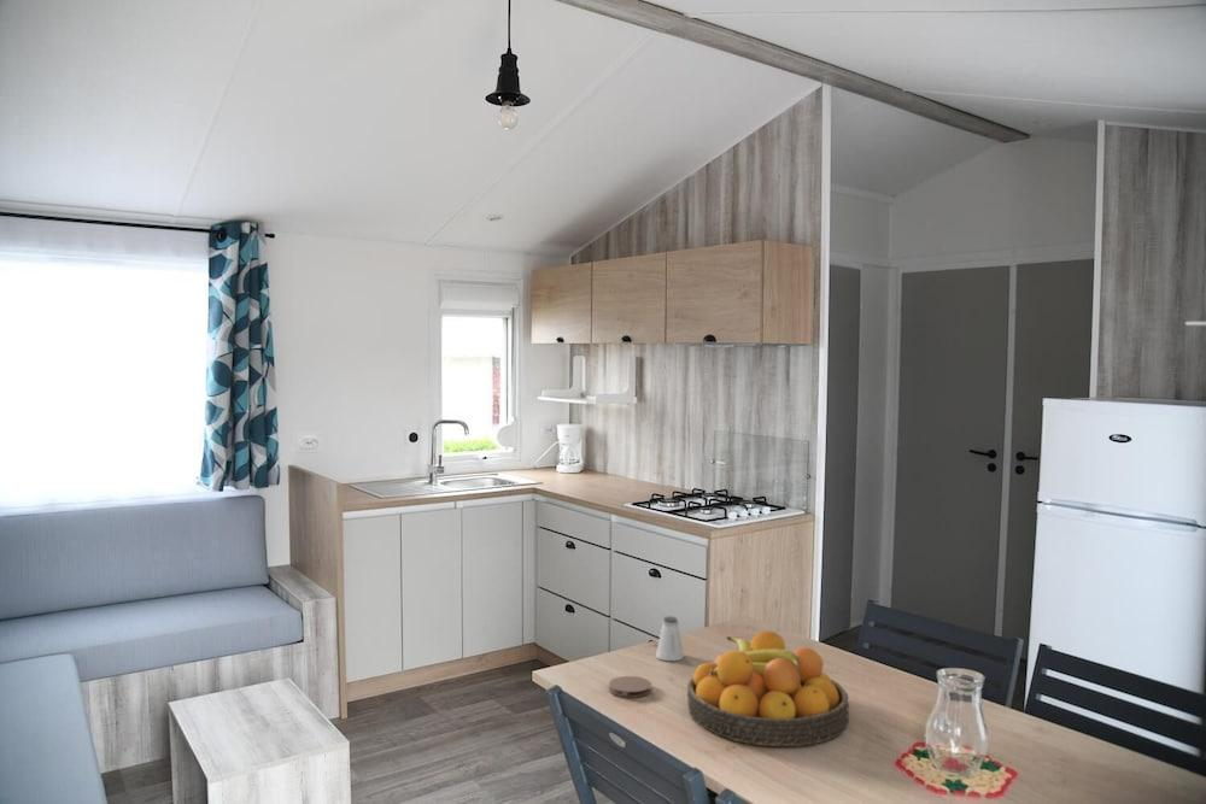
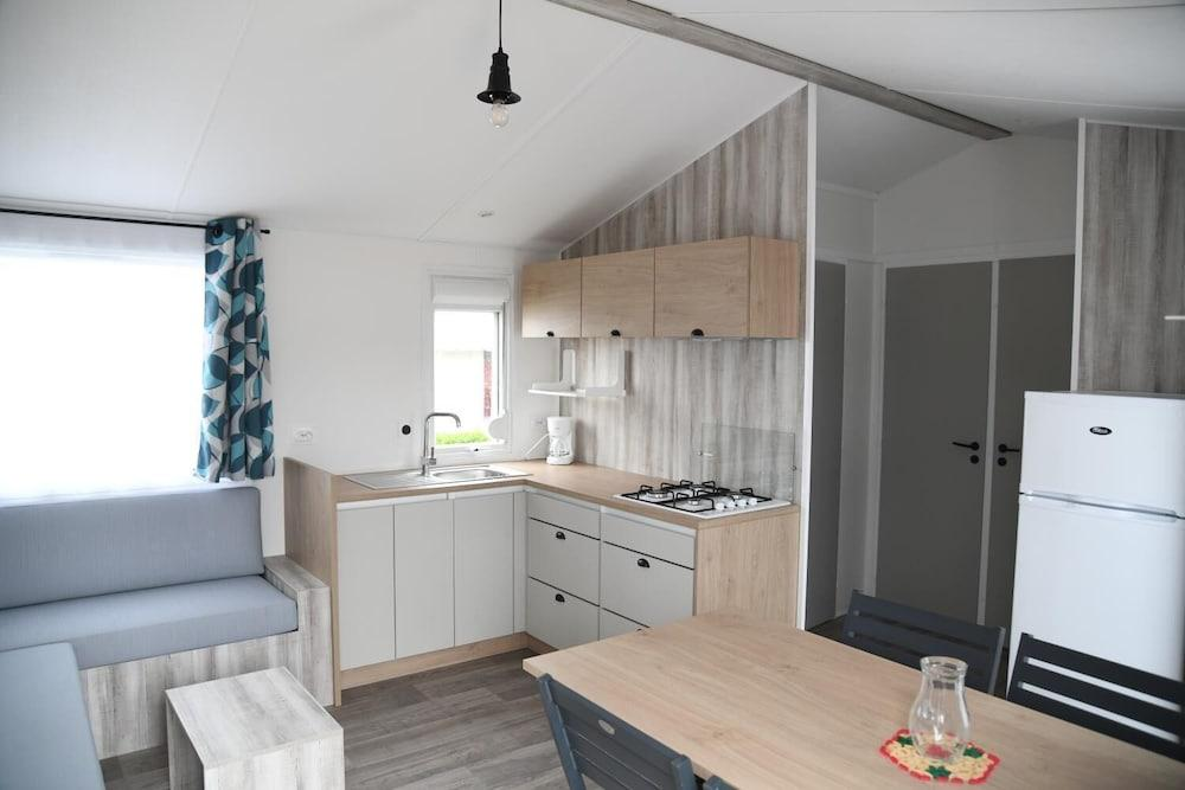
- fruit bowl [686,629,850,747]
- coaster [608,675,652,699]
- saltshaker [655,615,685,662]
